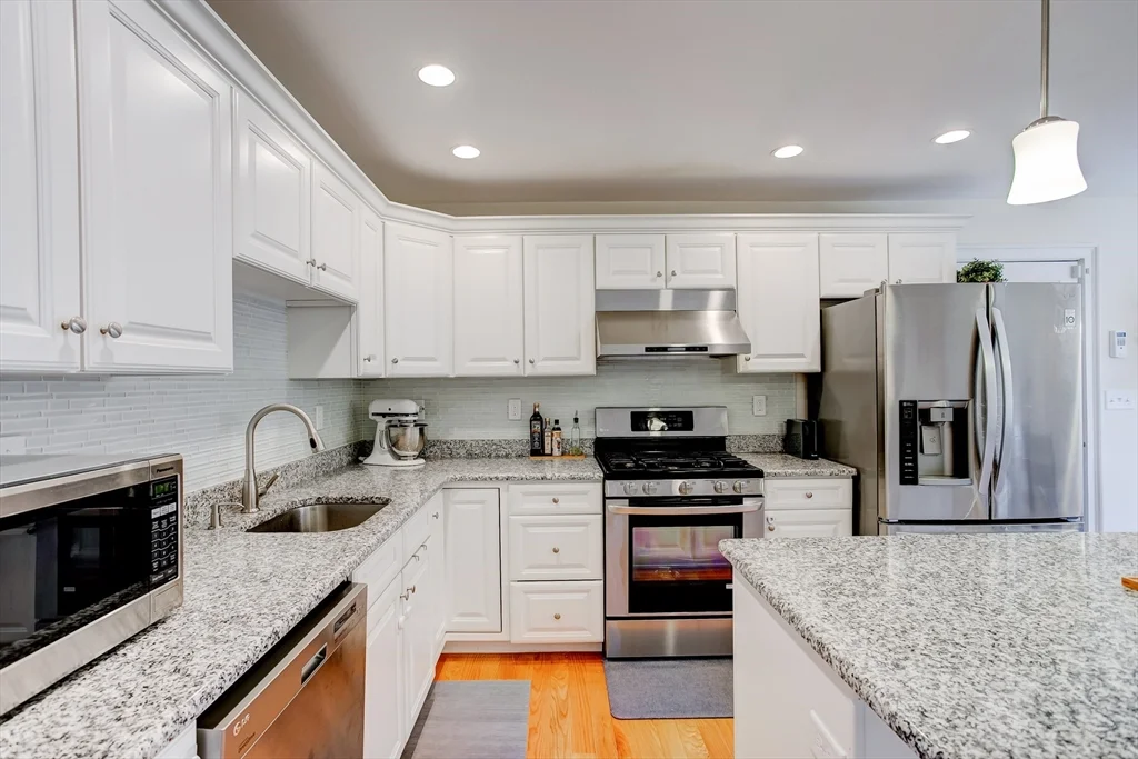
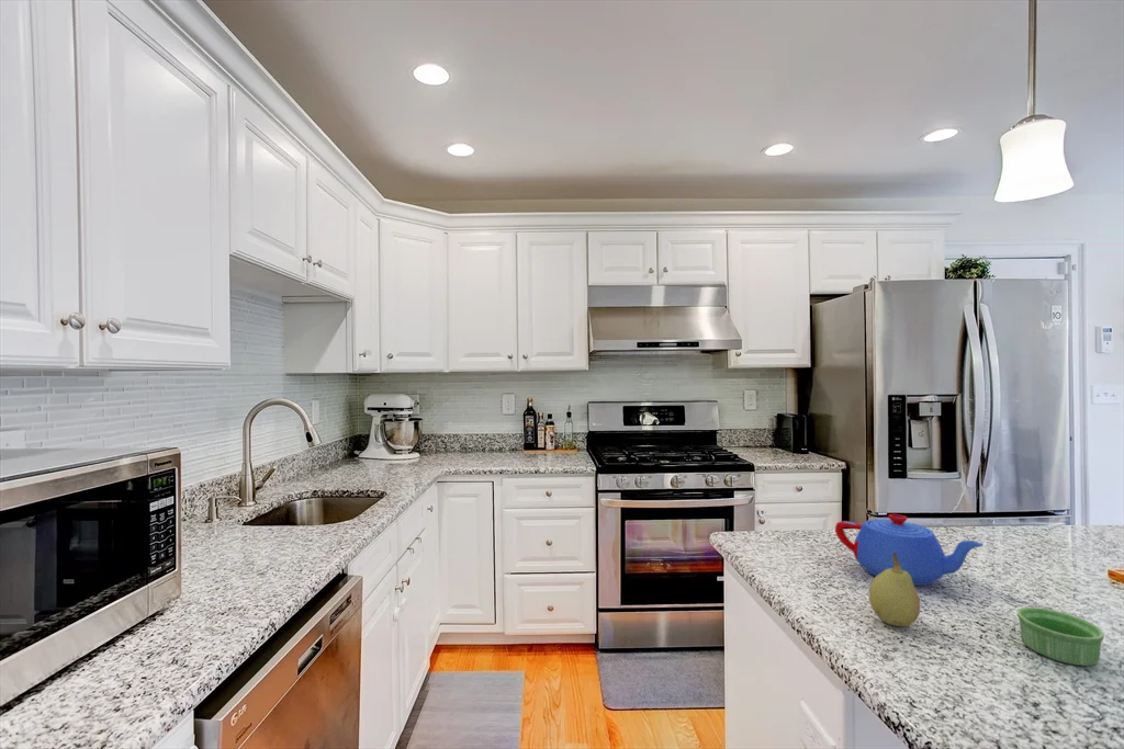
+ teapot [834,513,984,587]
+ ramekin [1016,606,1105,667]
+ fruit [868,553,921,627]
